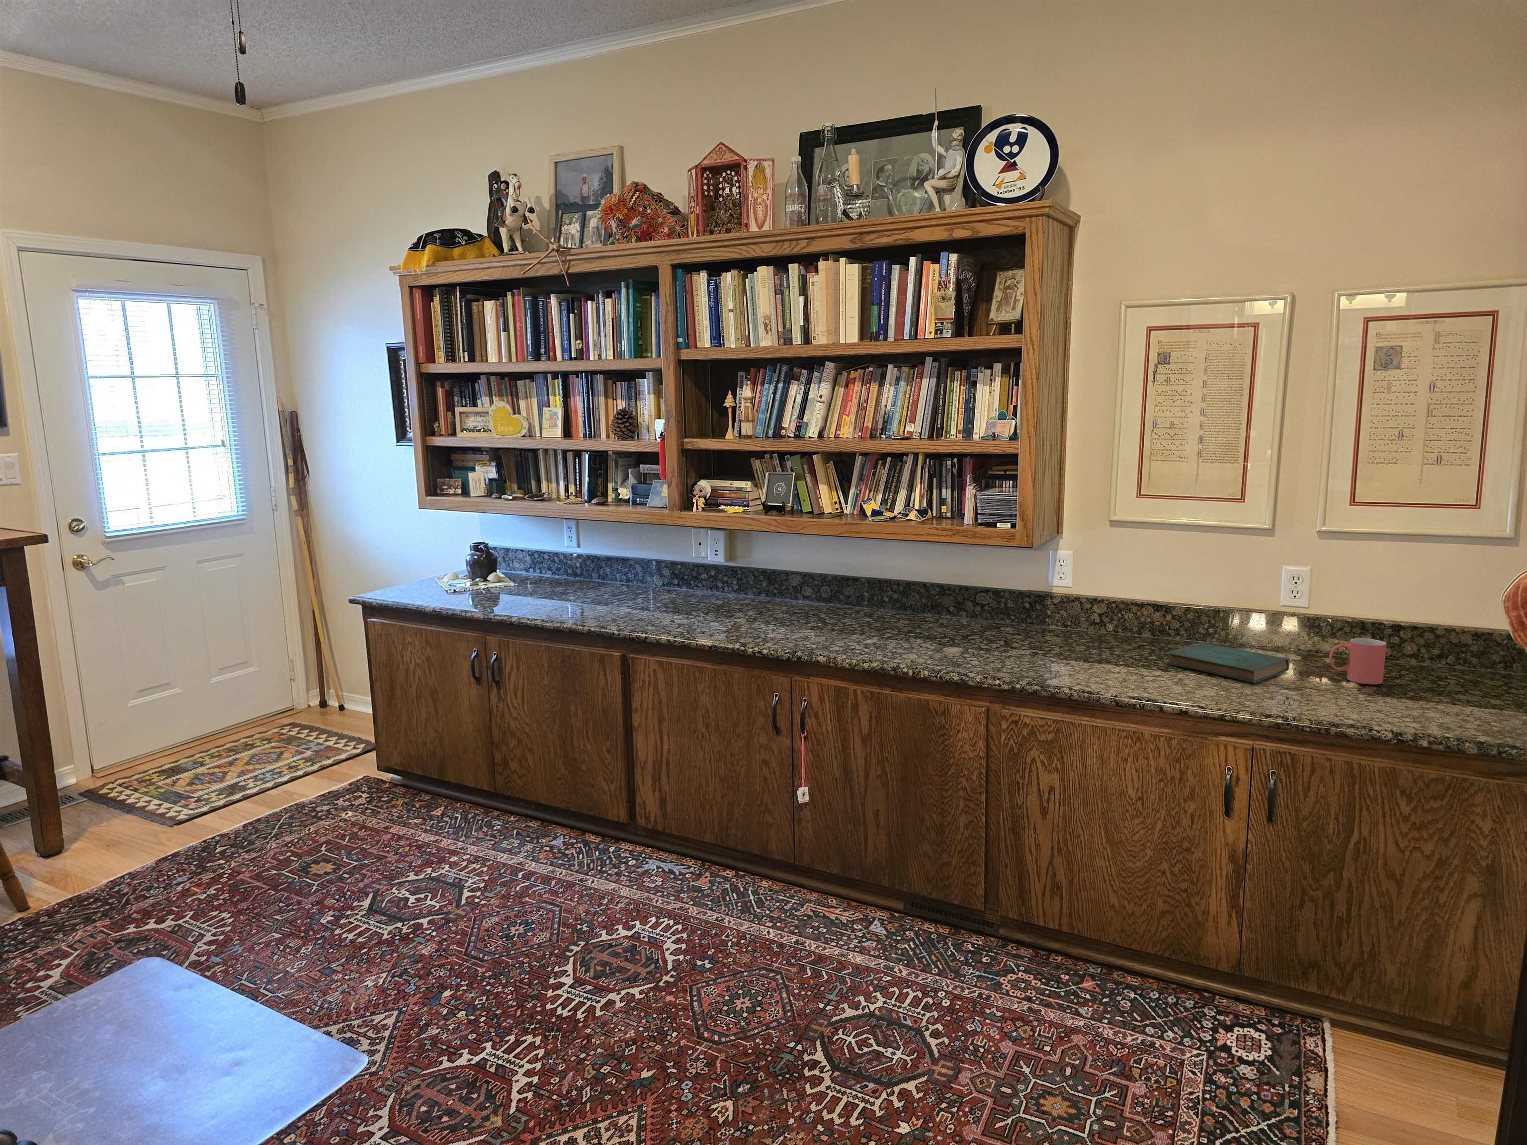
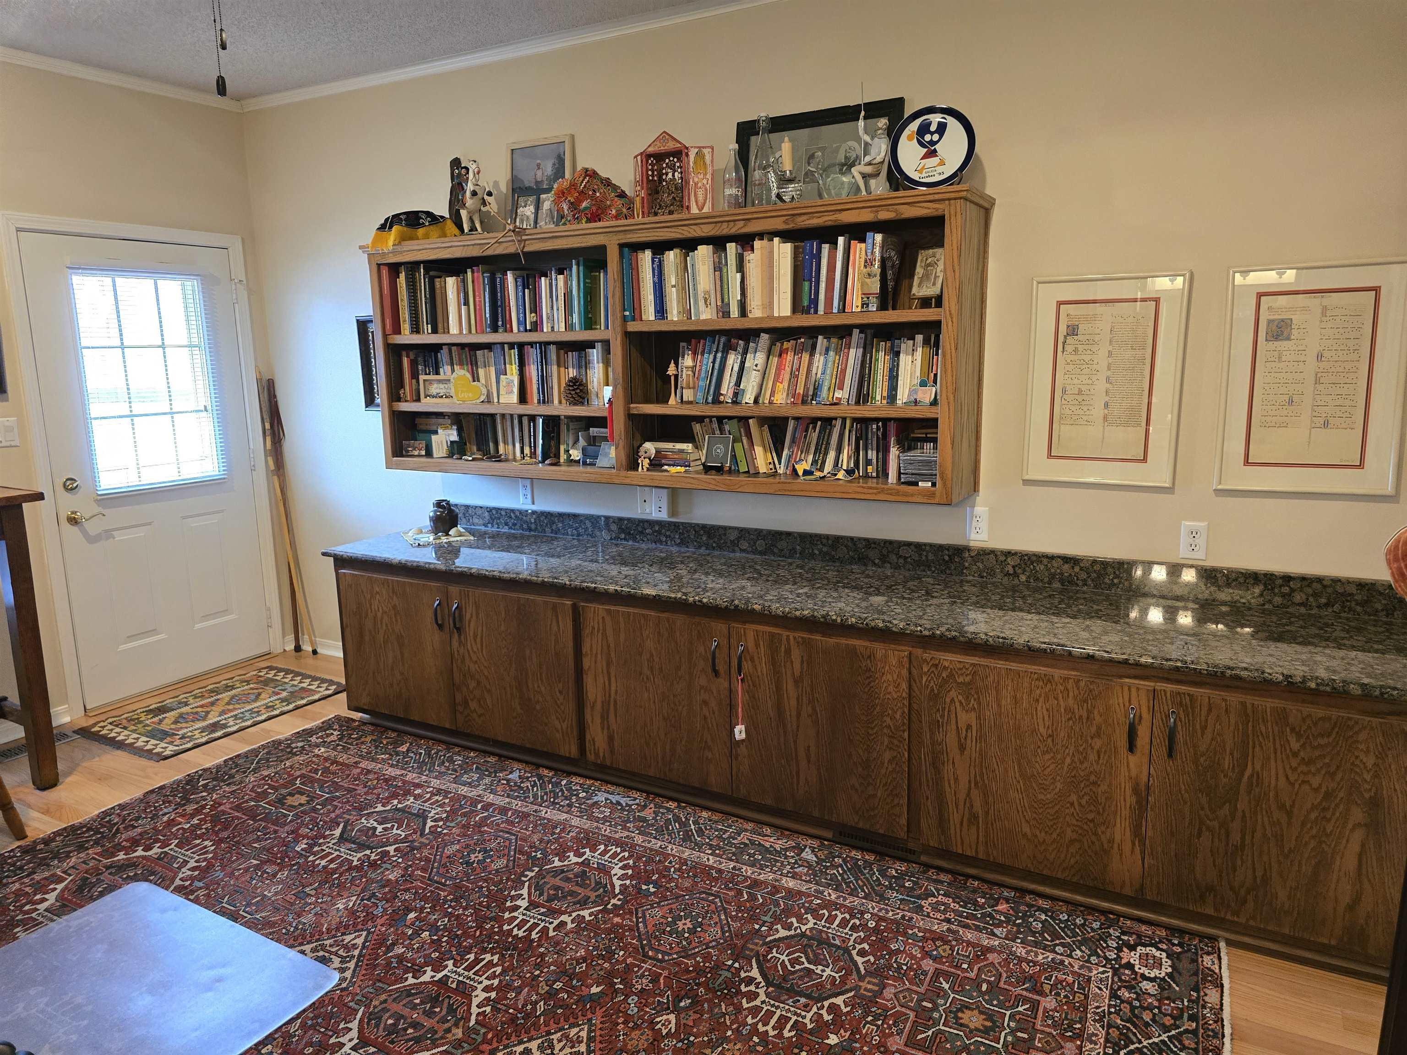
- book [1165,642,1290,683]
- mug [1329,637,1386,684]
